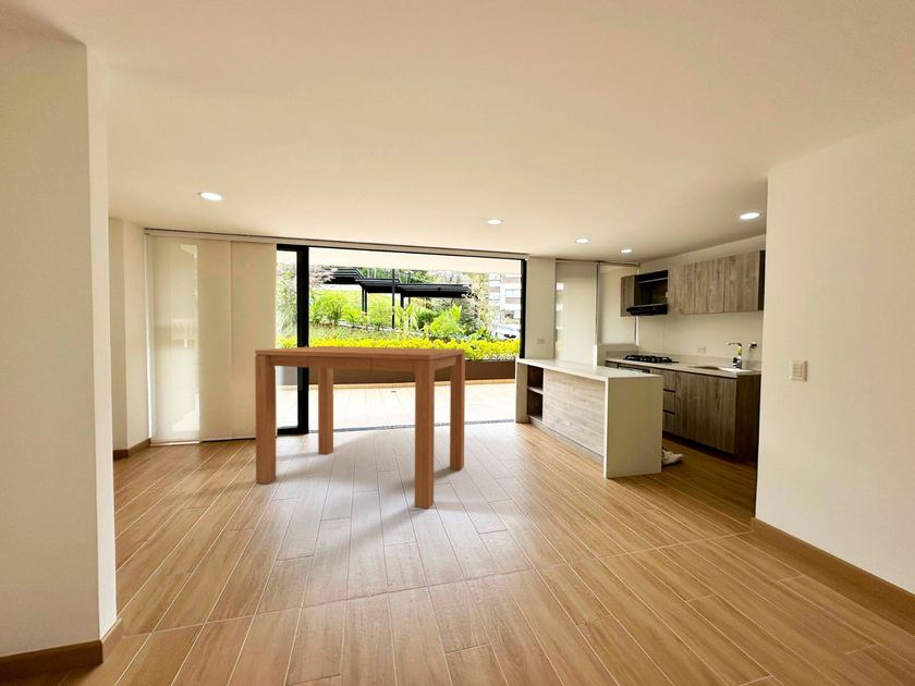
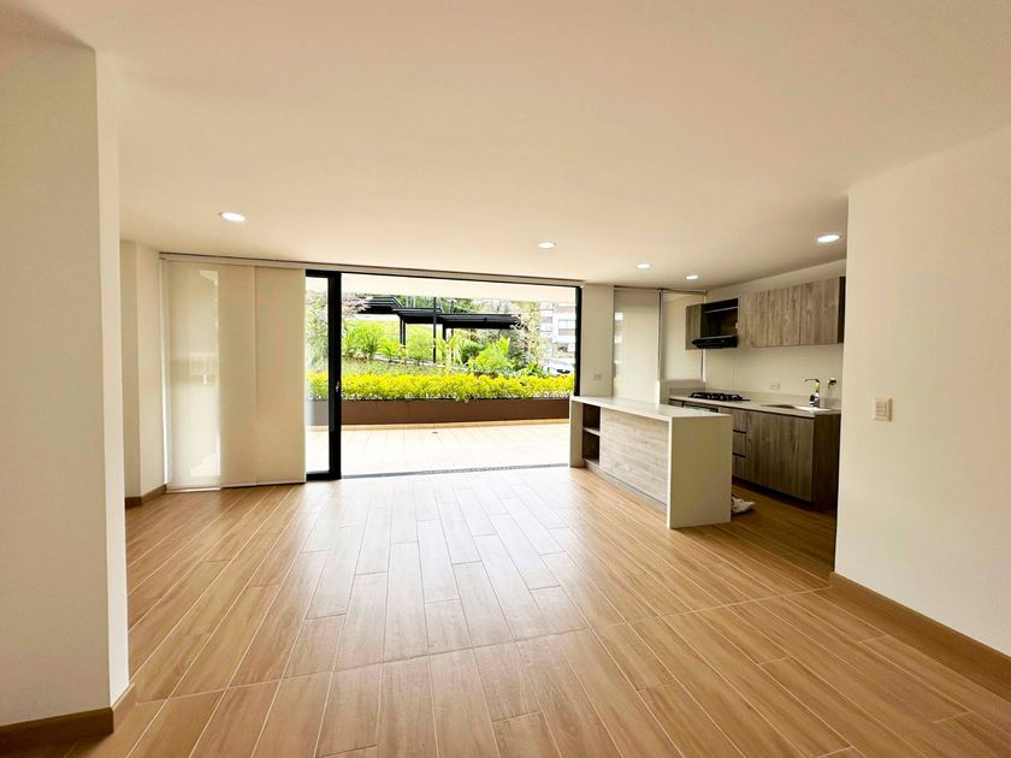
- dining table [254,345,466,510]
